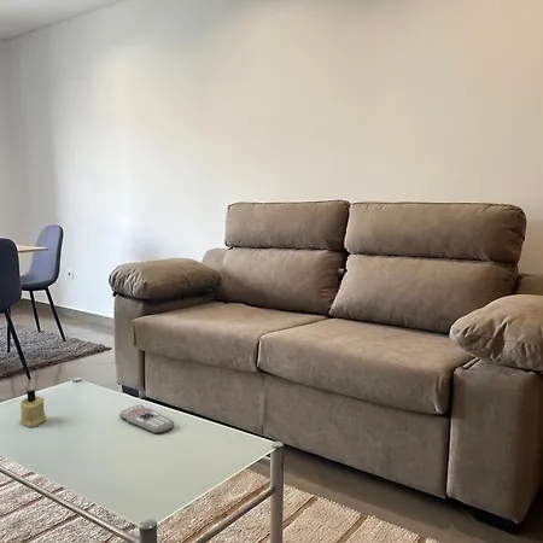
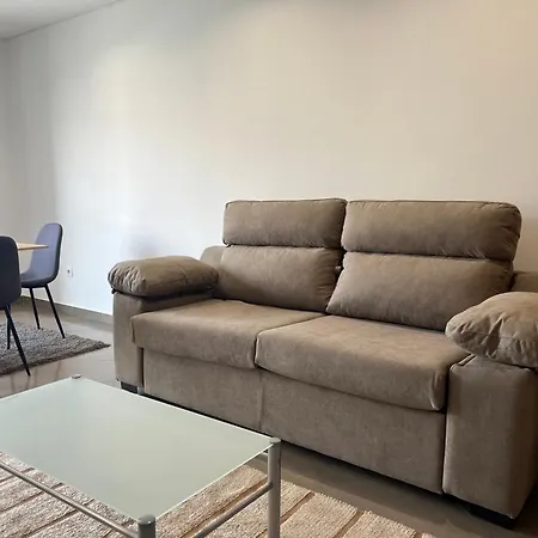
- candle [19,389,48,428]
- remote control [118,404,175,434]
